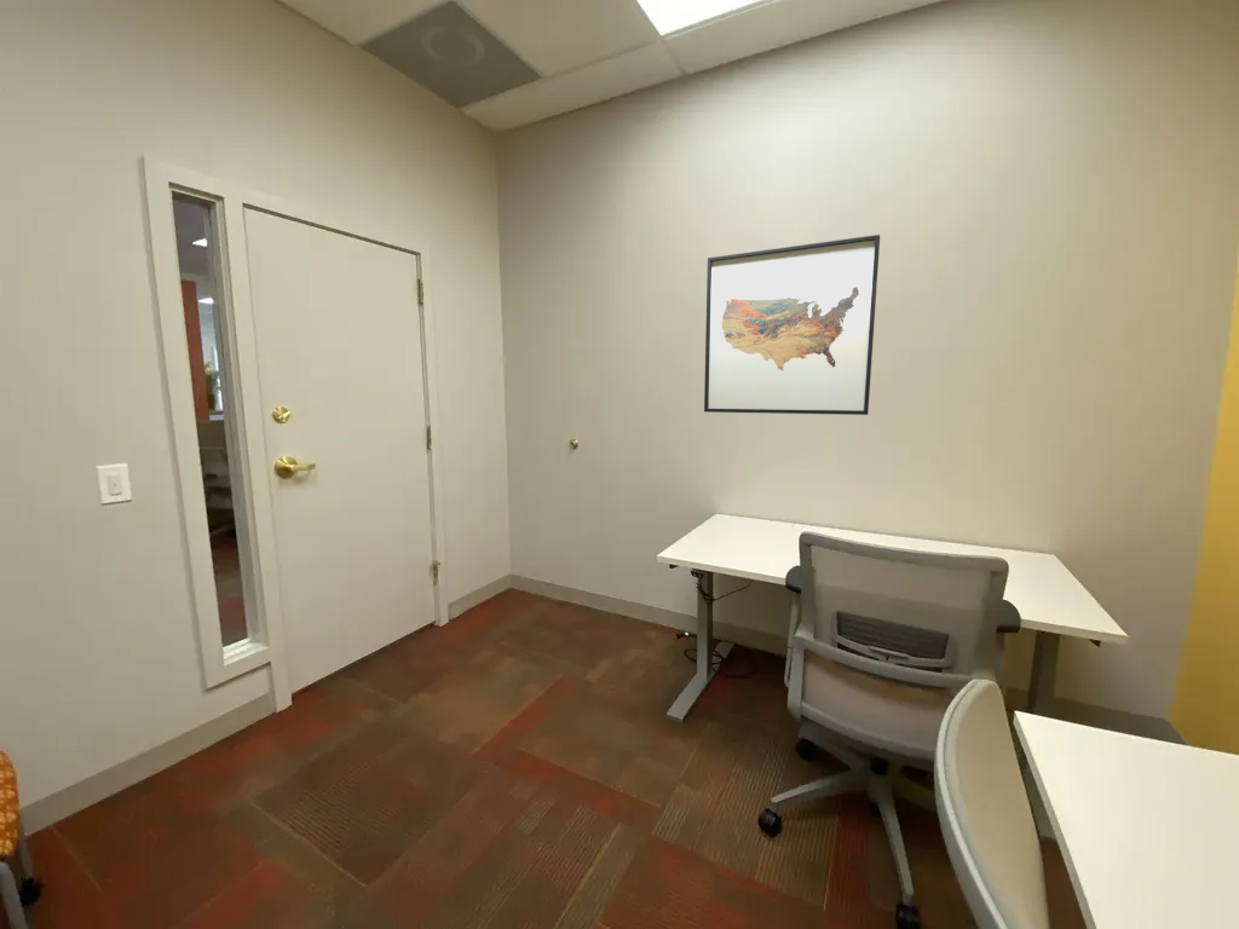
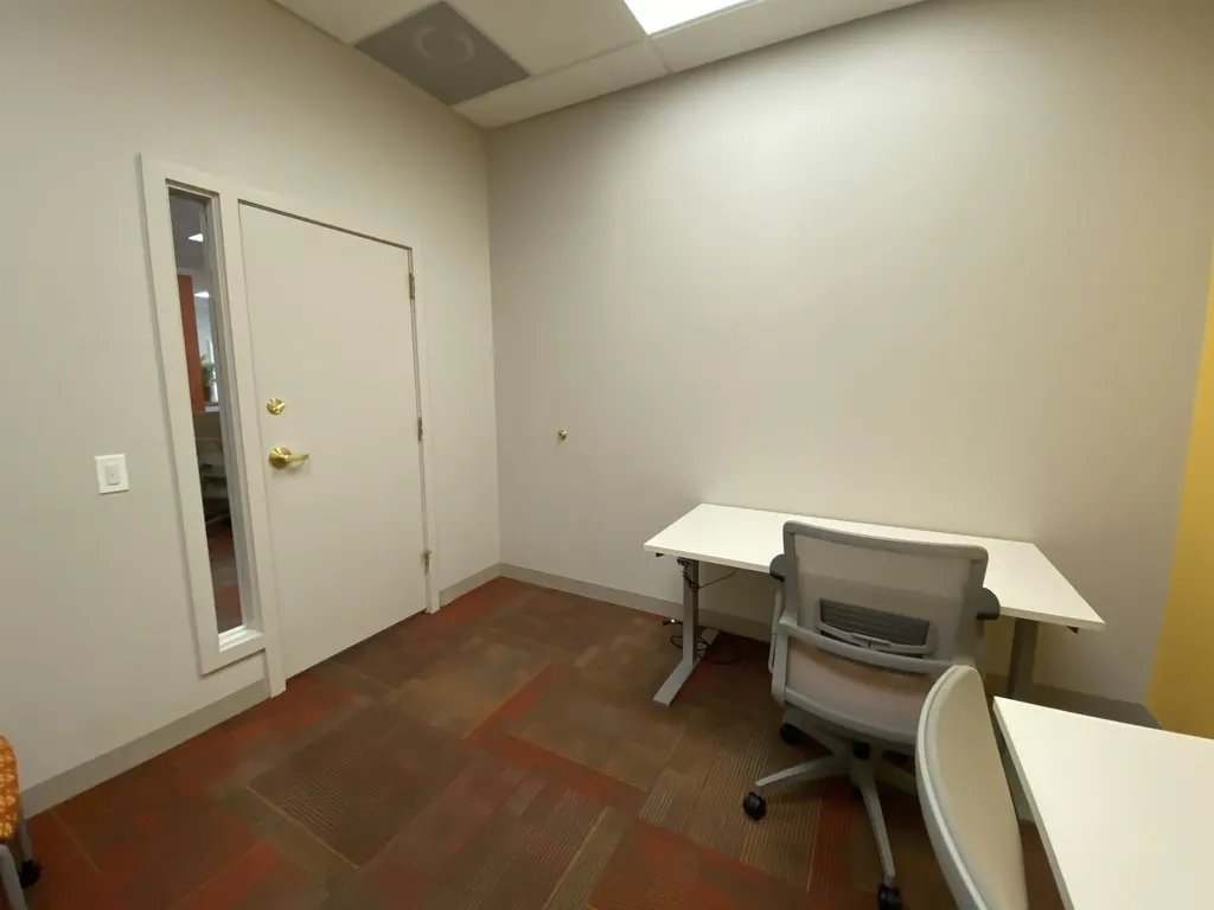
- wall art [703,233,881,416]
